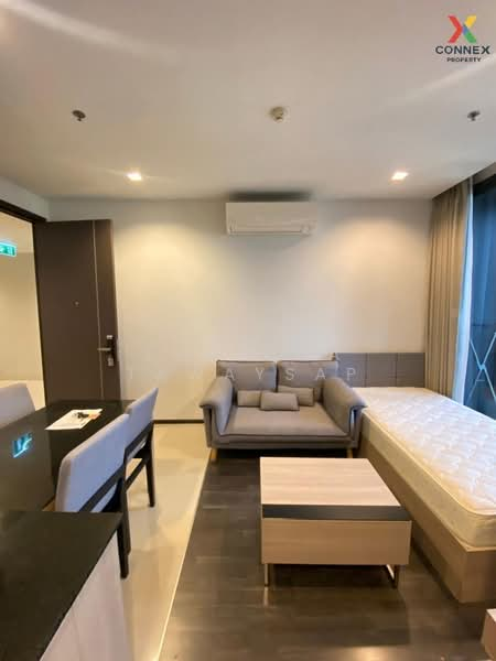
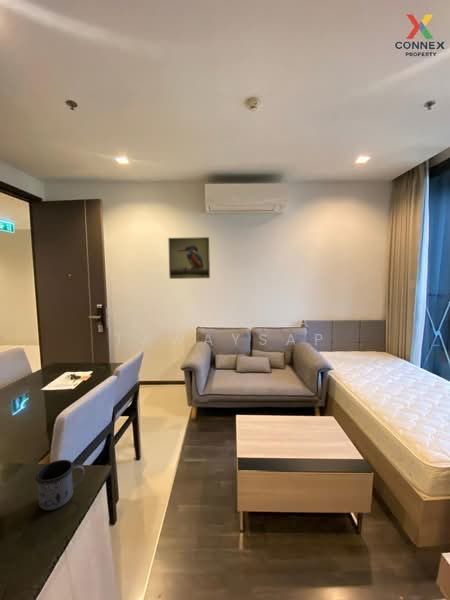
+ mug [34,459,85,511]
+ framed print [167,236,211,280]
